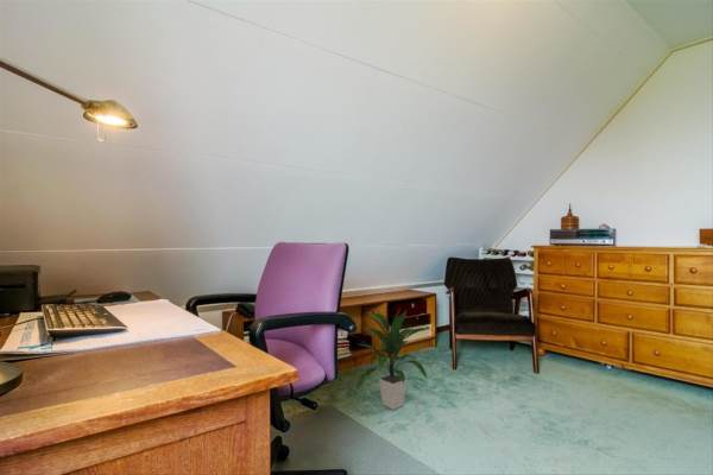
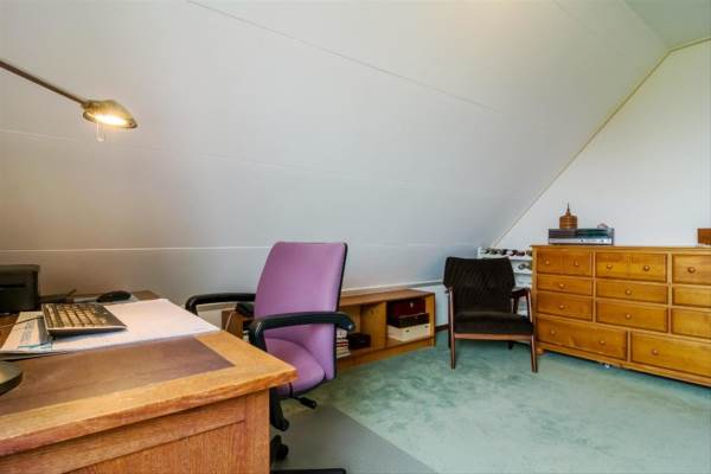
- indoor plant [354,308,430,411]
